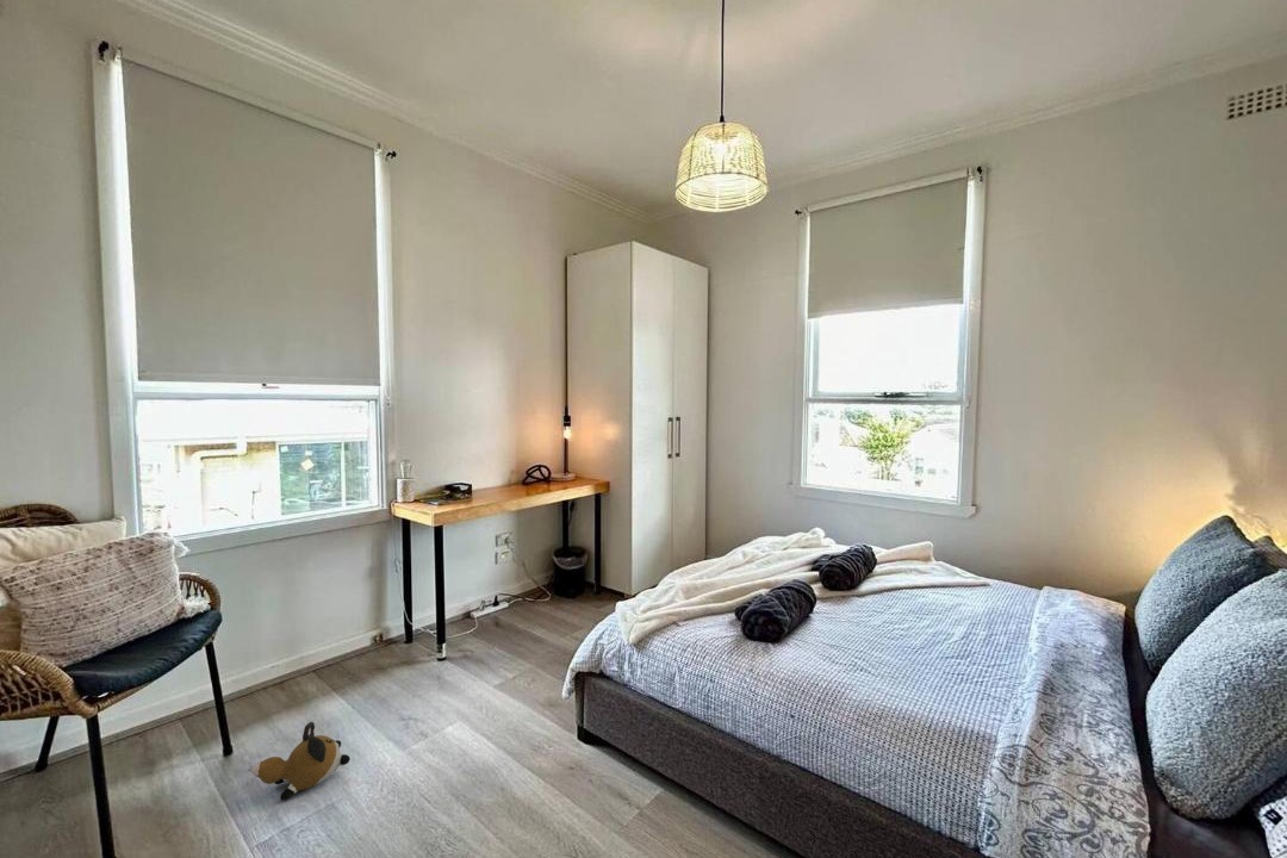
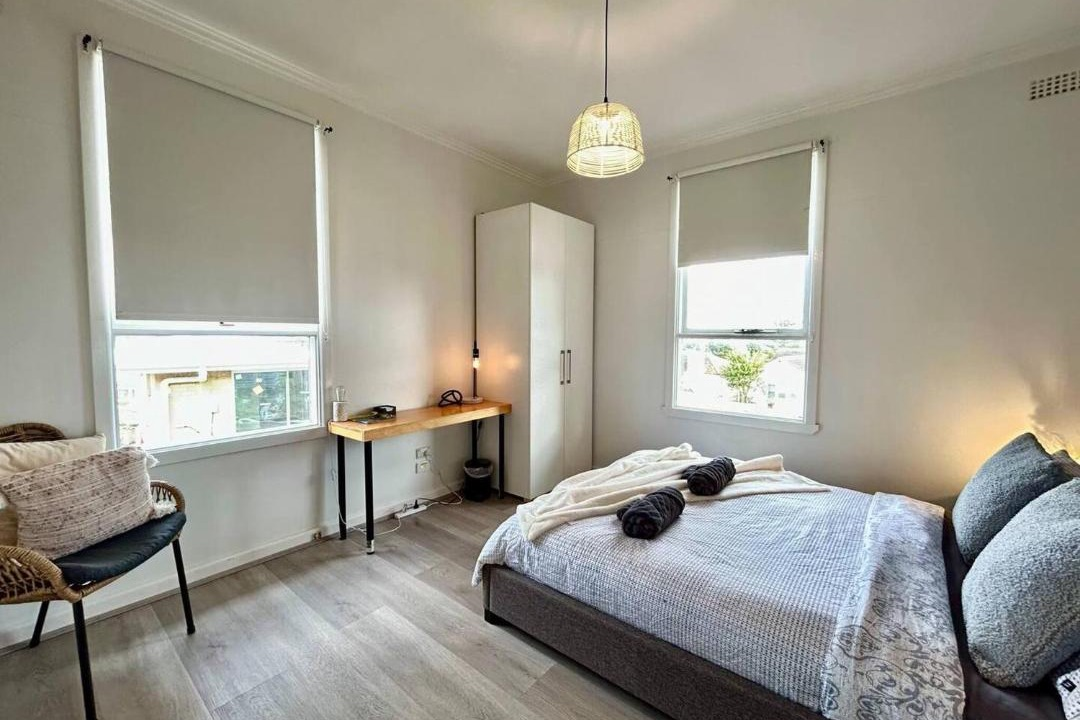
- plush toy [250,721,352,801]
